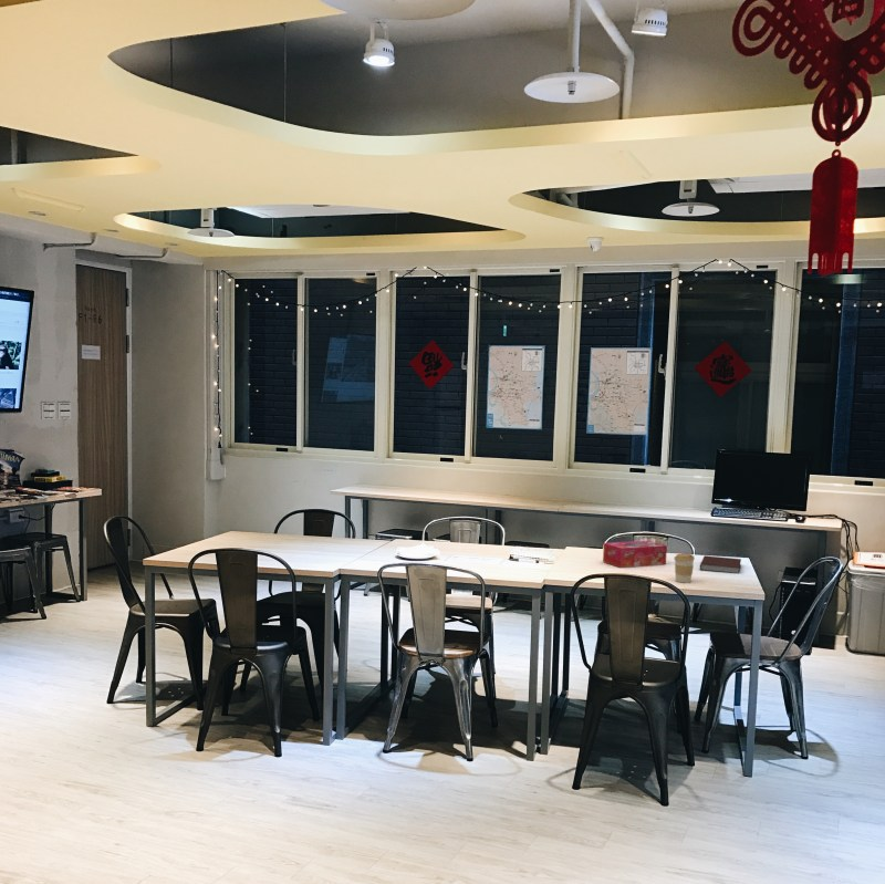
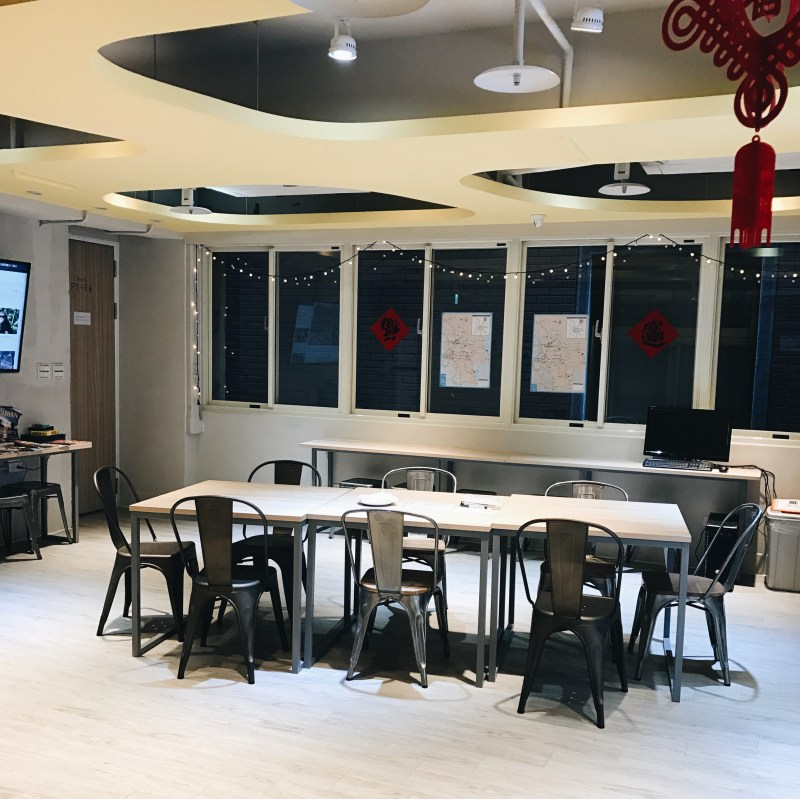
- coffee cup [673,552,696,584]
- notebook [699,554,742,574]
- tissue box [602,540,668,569]
